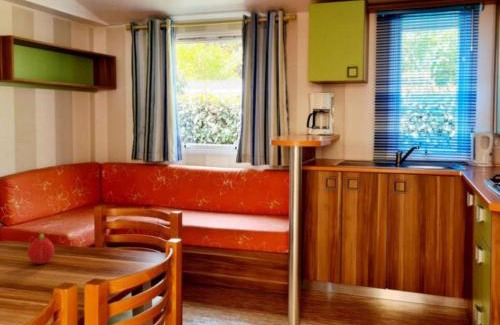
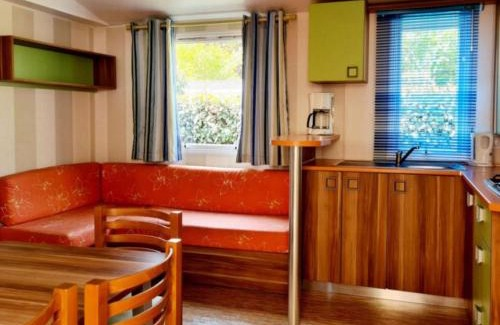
- fruit [27,233,55,265]
